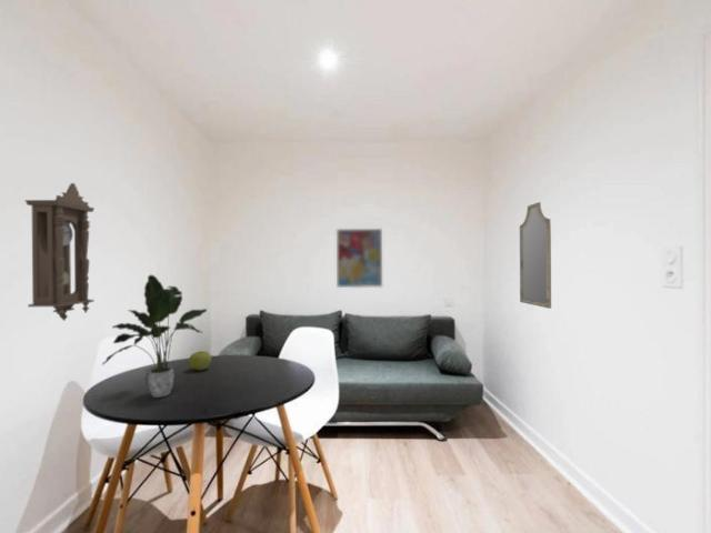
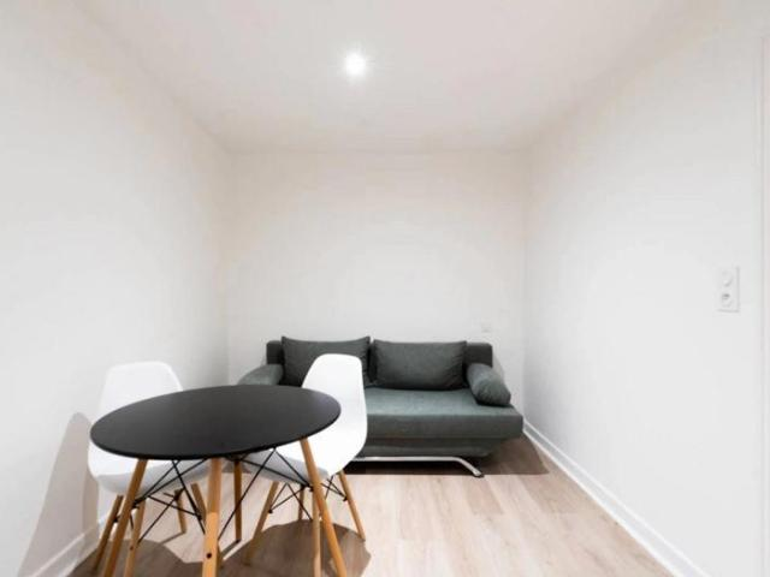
- potted plant [101,273,208,399]
- wall art [336,228,383,289]
- apple [188,350,212,371]
- home mirror [519,201,552,310]
- pendulum clock [23,182,96,322]
